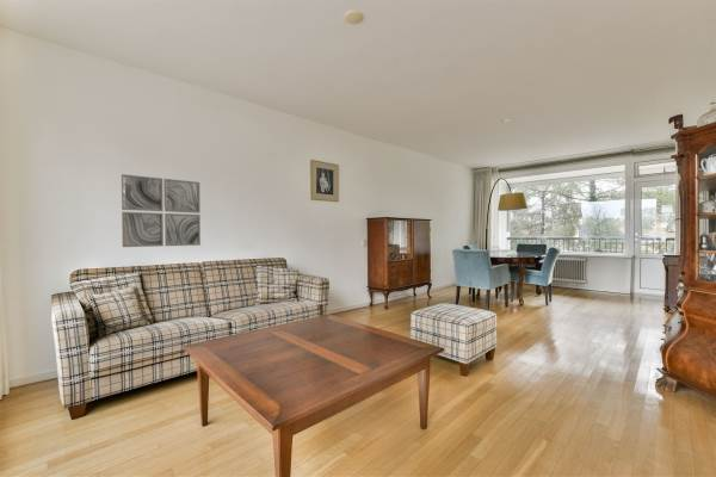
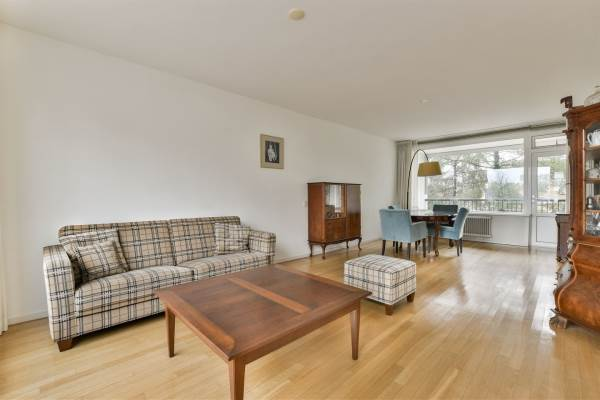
- wall art [121,173,202,248]
